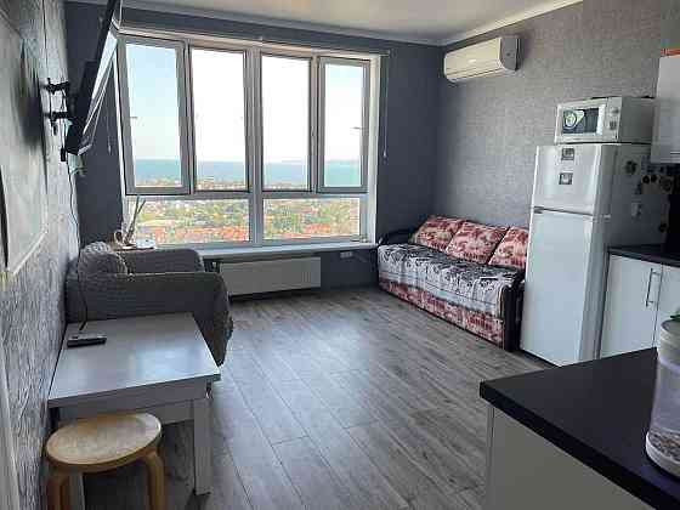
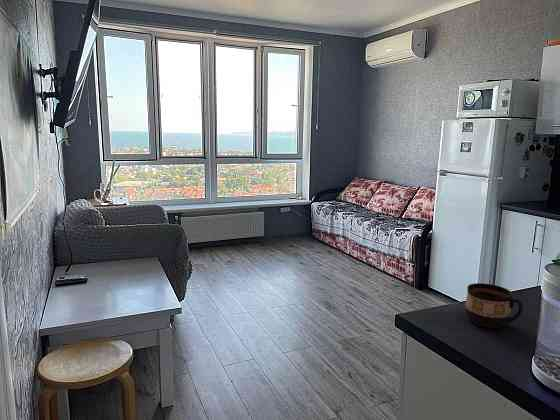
+ cup [464,282,524,329]
